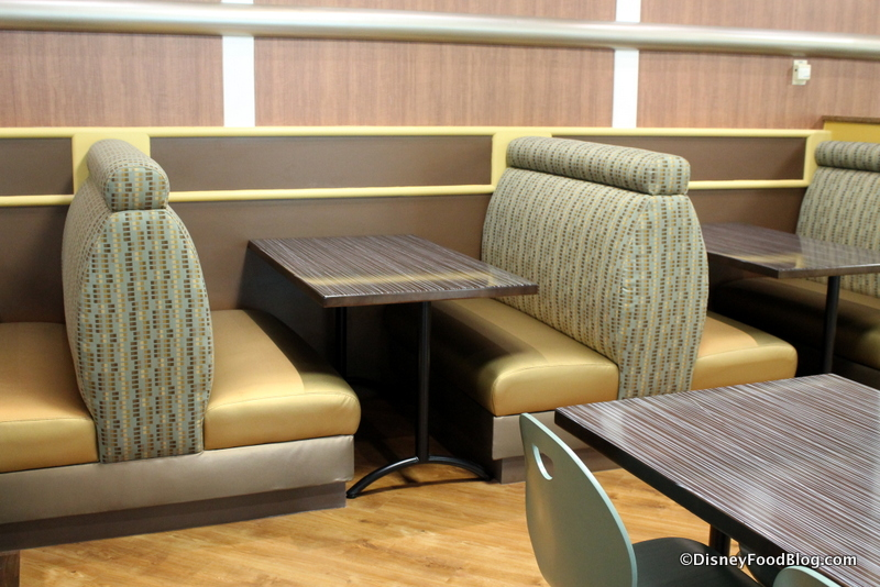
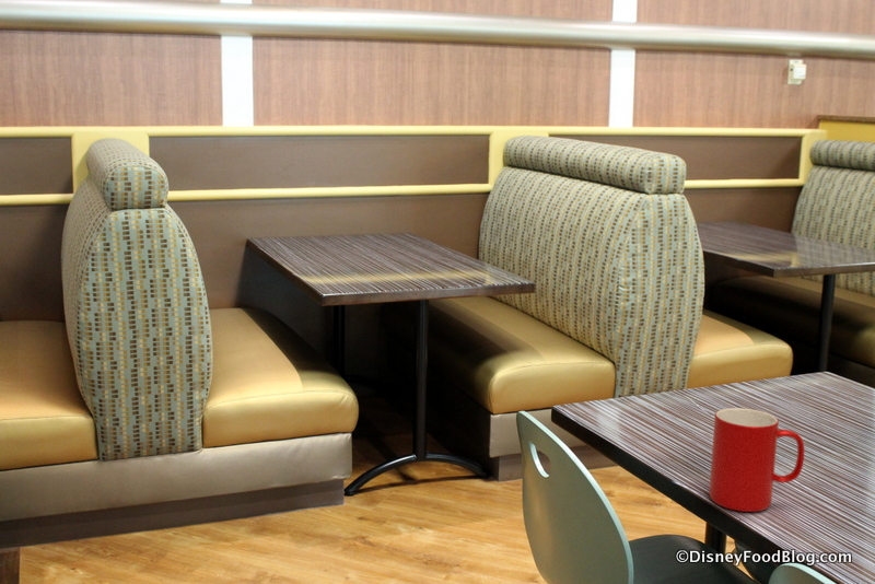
+ cup [709,407,805,513]
